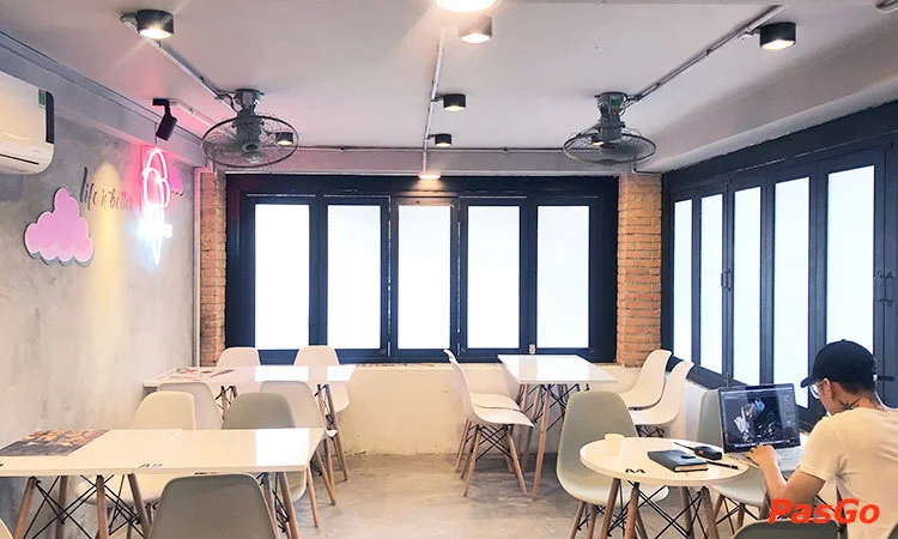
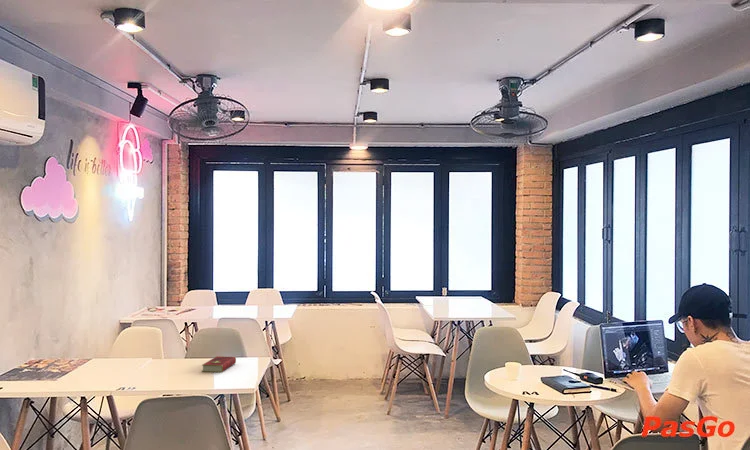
+ hardcover book [201,355,237,373]
